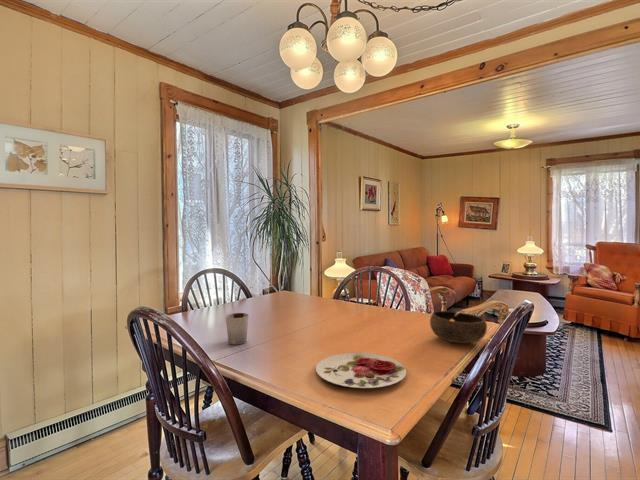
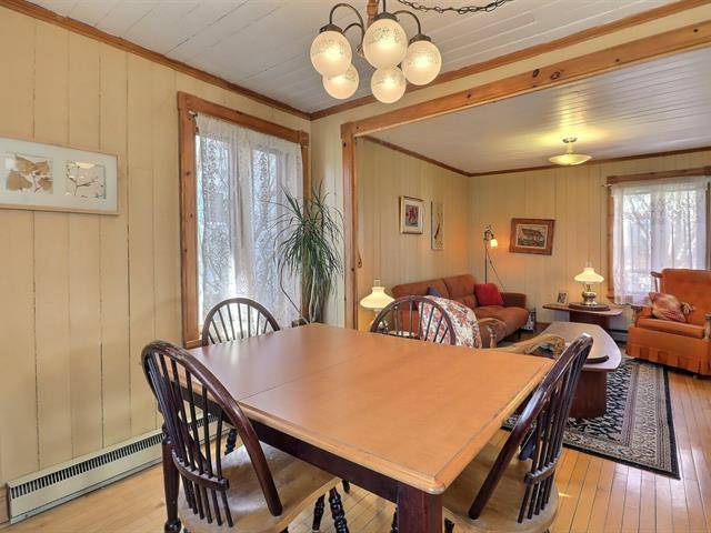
- bowl [429,310,488,344]
- cup [224,312,250,346]
- plate [315,352,407,389]
